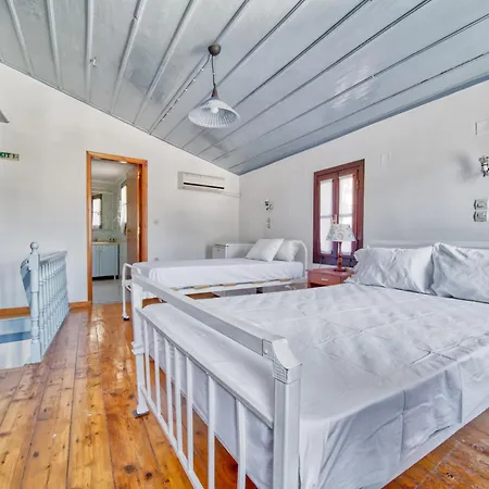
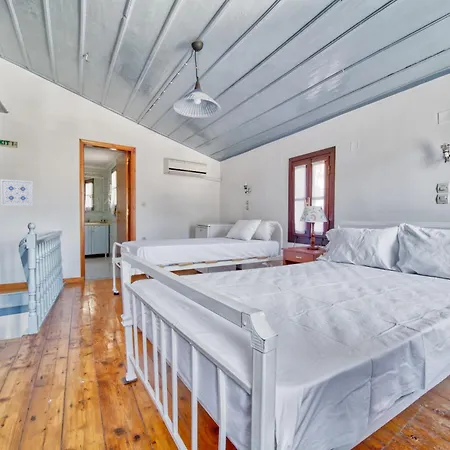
+ wall art [0,178,34,207]
